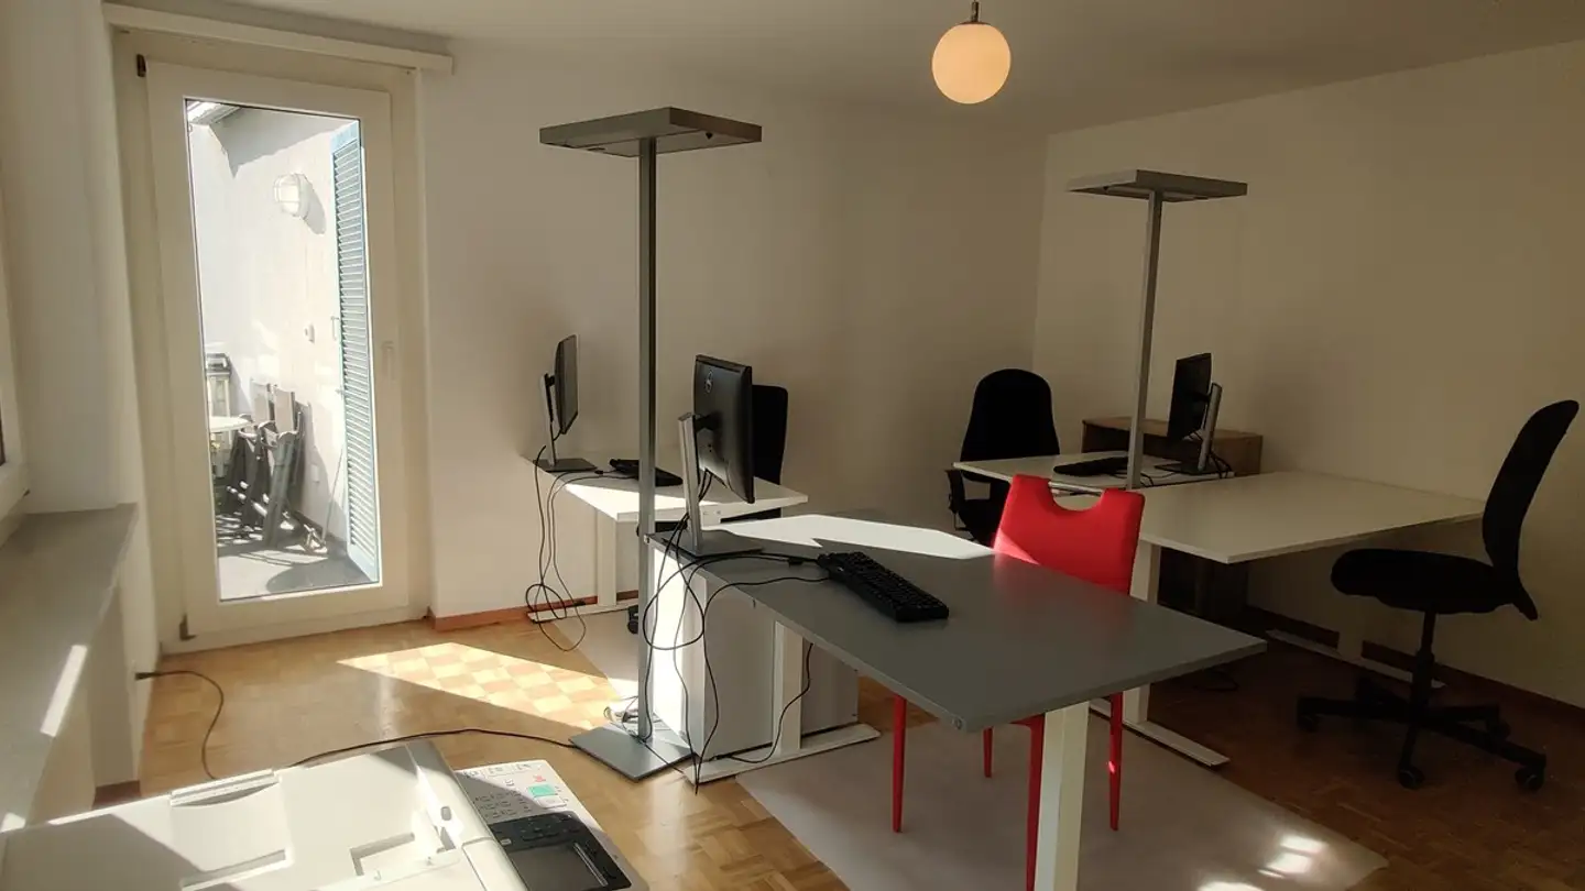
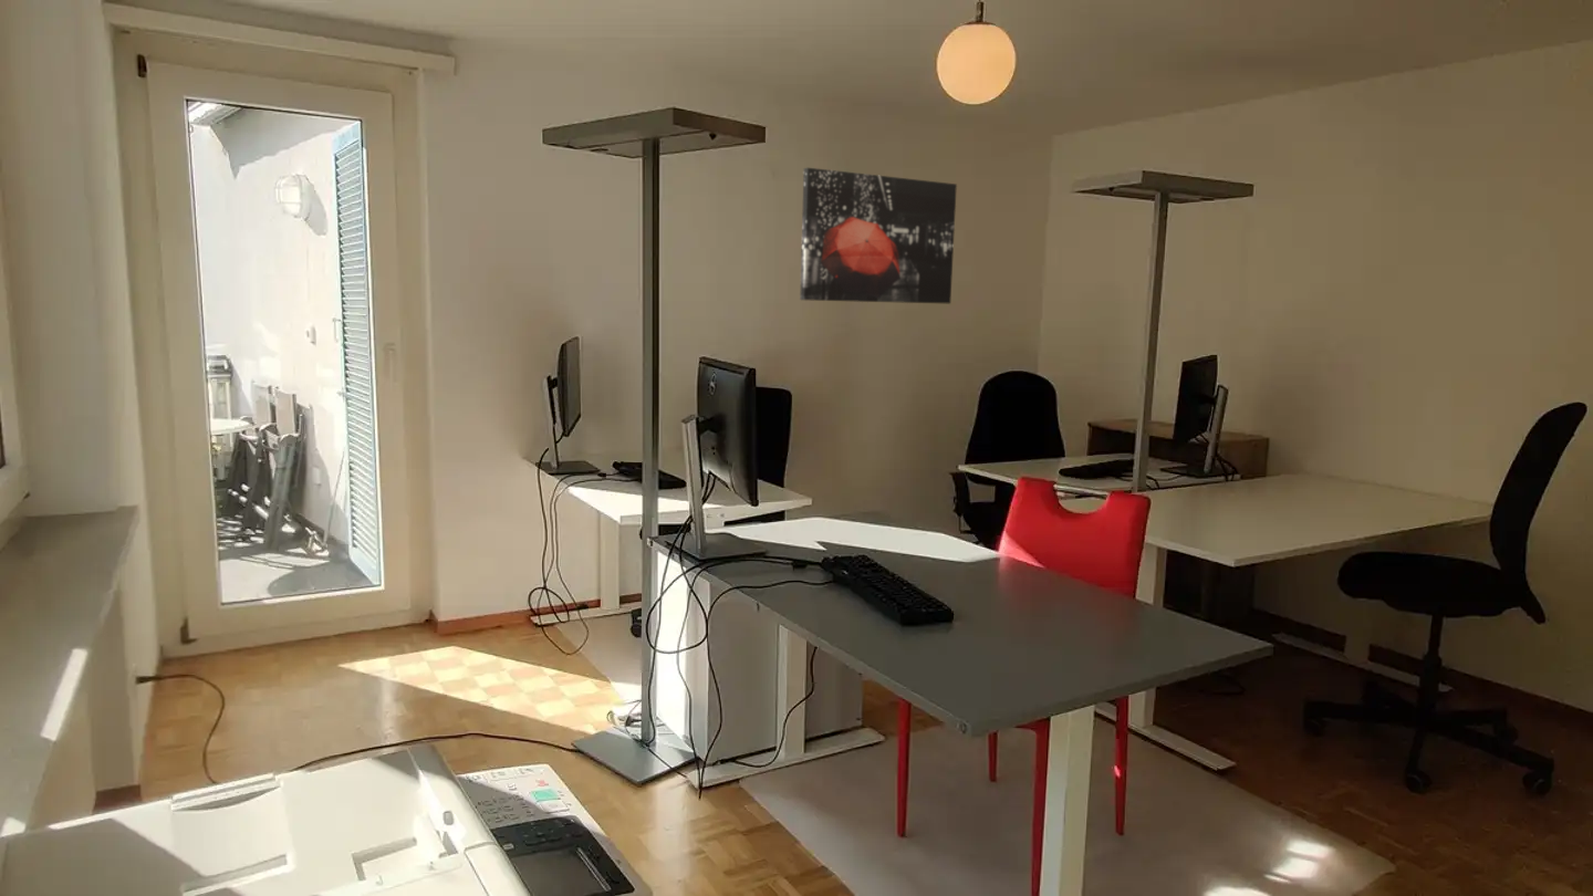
+ wall art [799,167,958,305]
